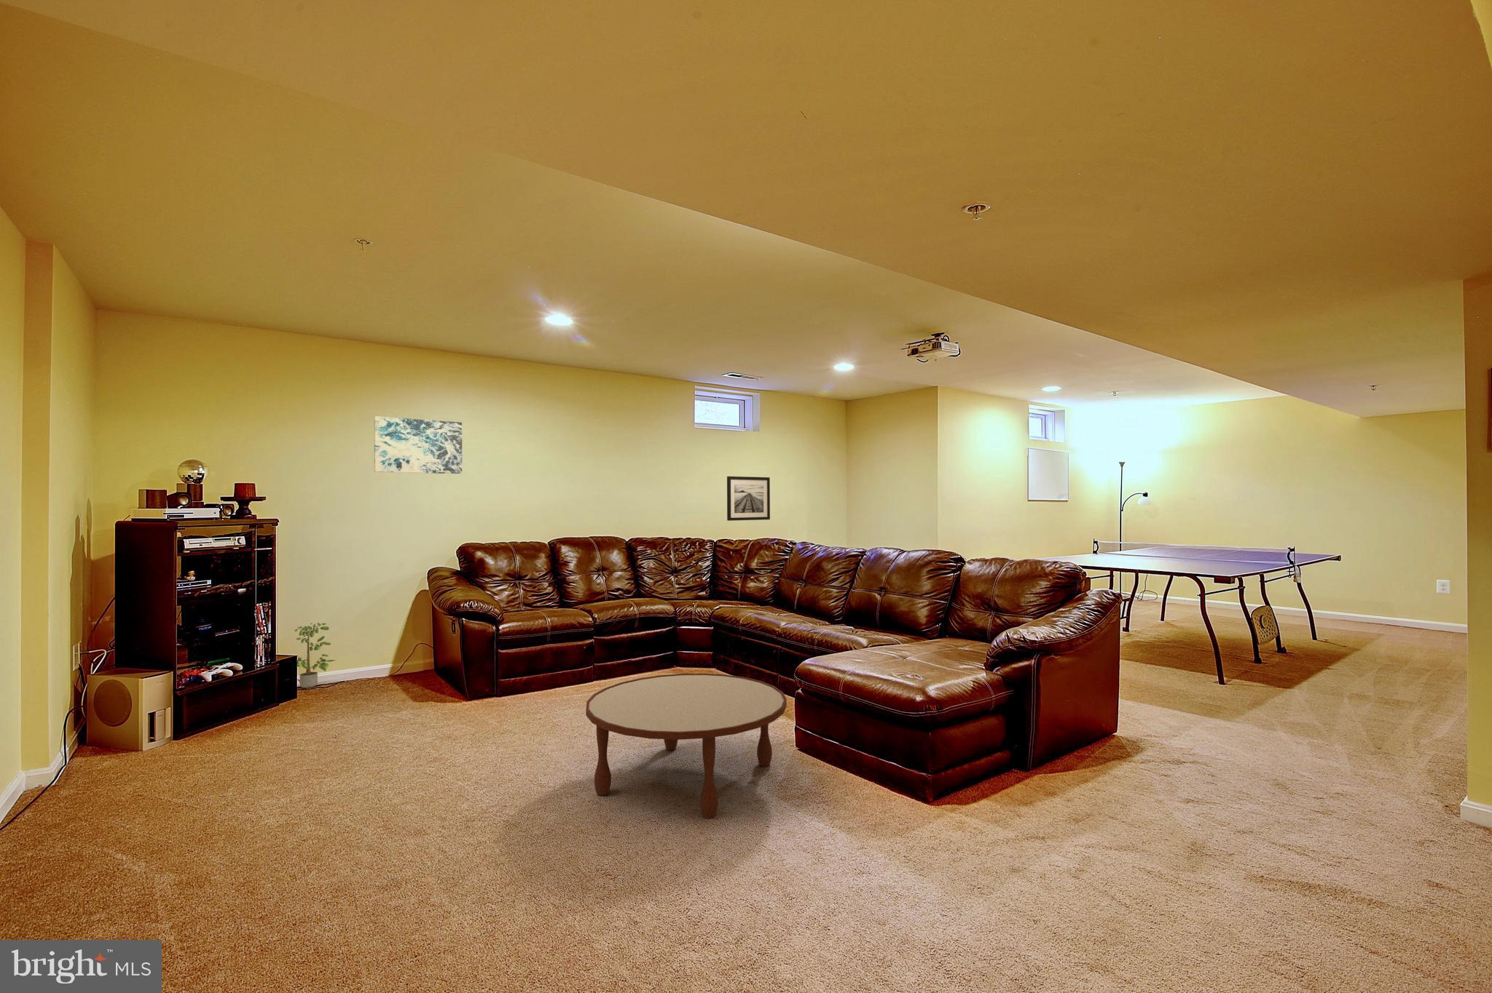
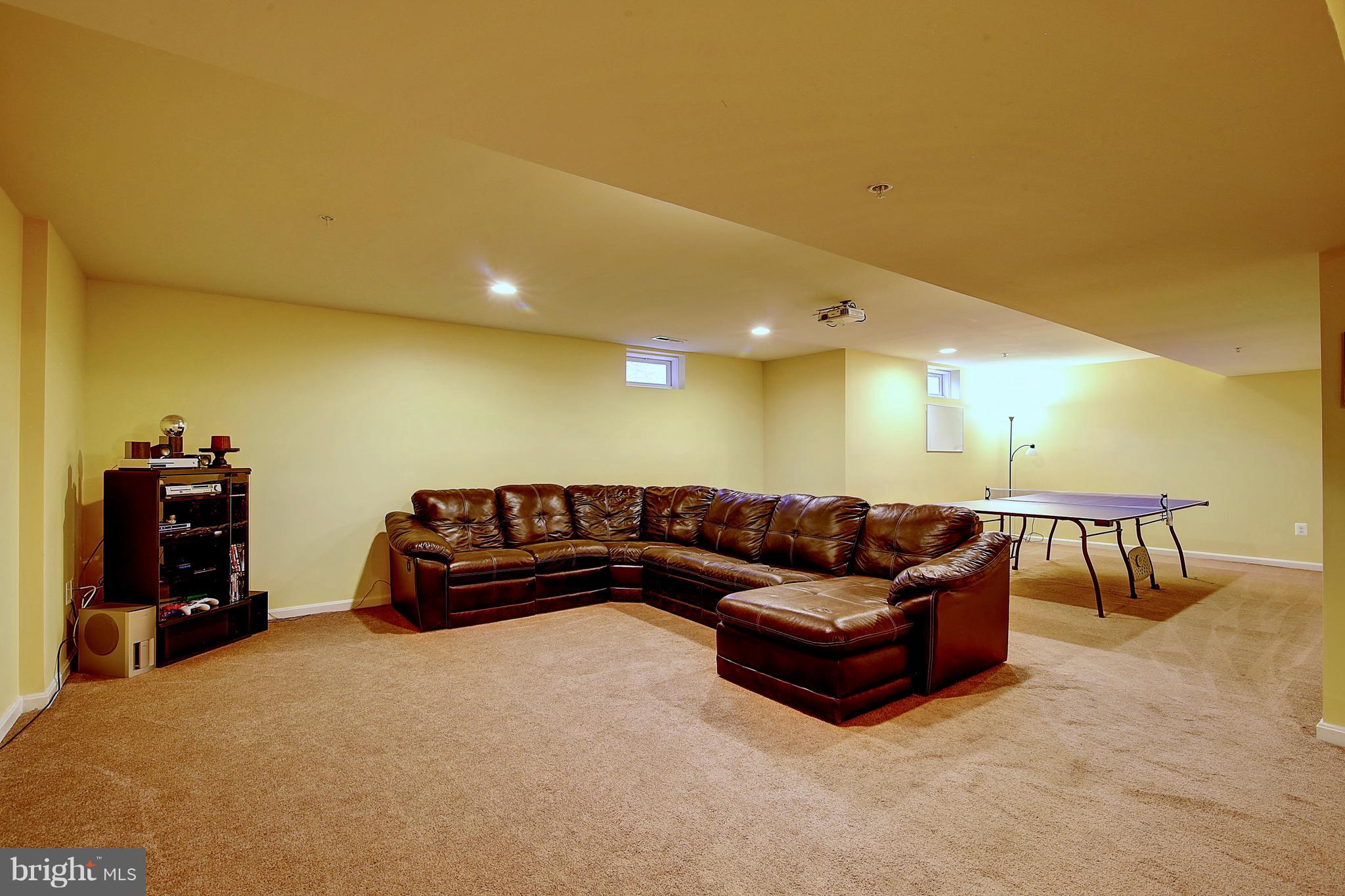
- coffee table [585,673,788,819]
- wall art [727,475,771,522]
- wall art [374,416,463,474]
- potted plant [294,622,336,689]
